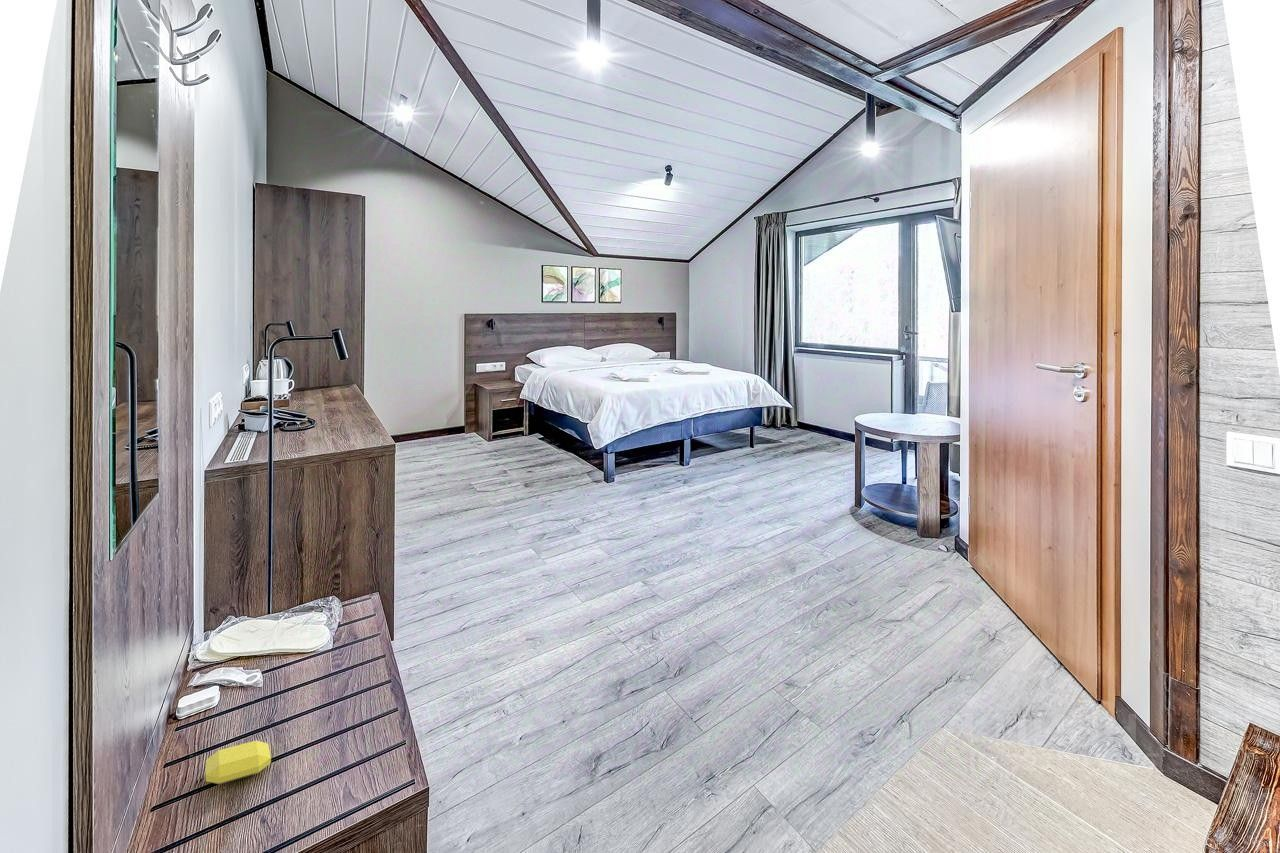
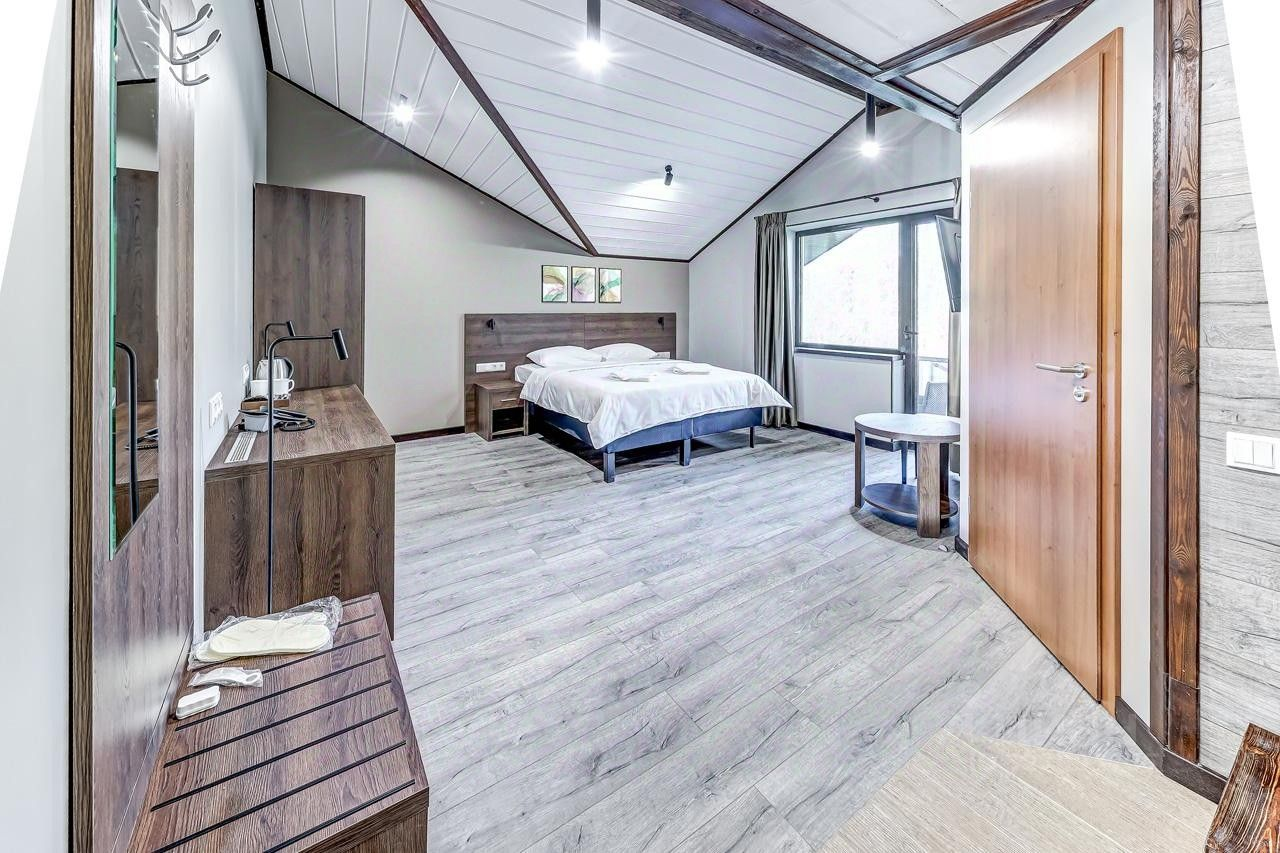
- soap bar [205,740,272,785]
